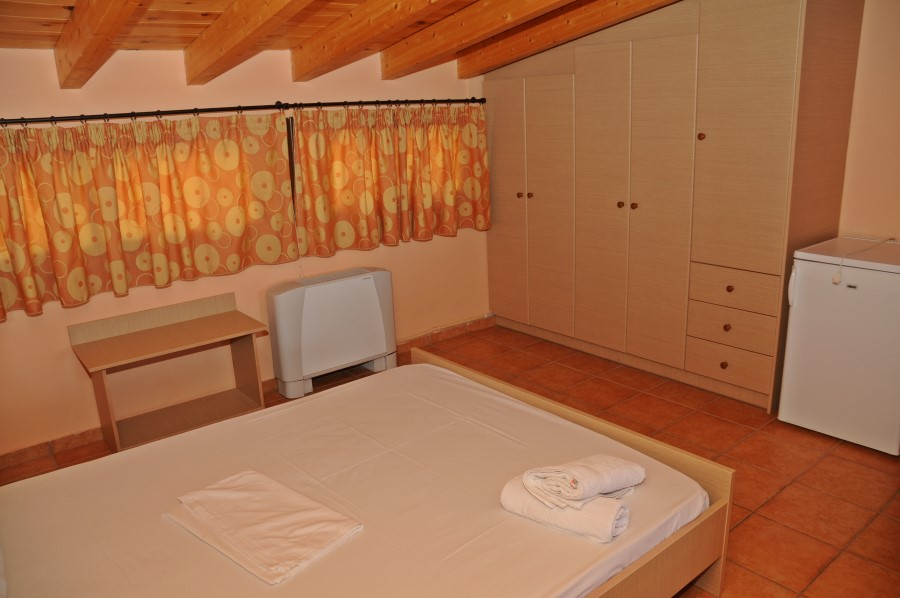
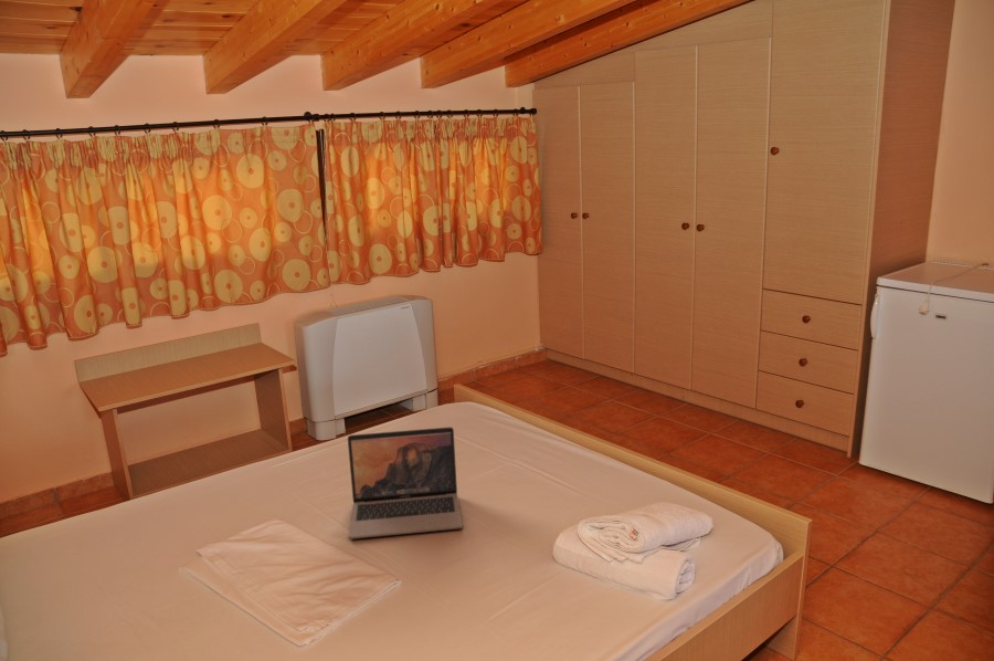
+ laptop [347,426,464,539]
